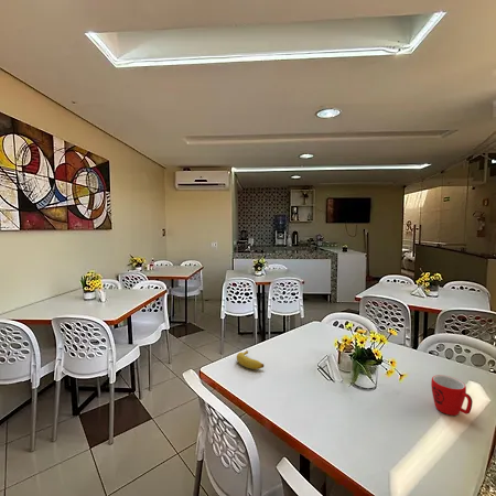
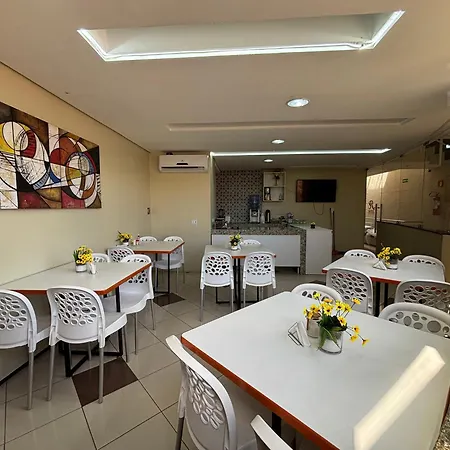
- banana [236,349,265,370]
- mug [430,374,474,417]
